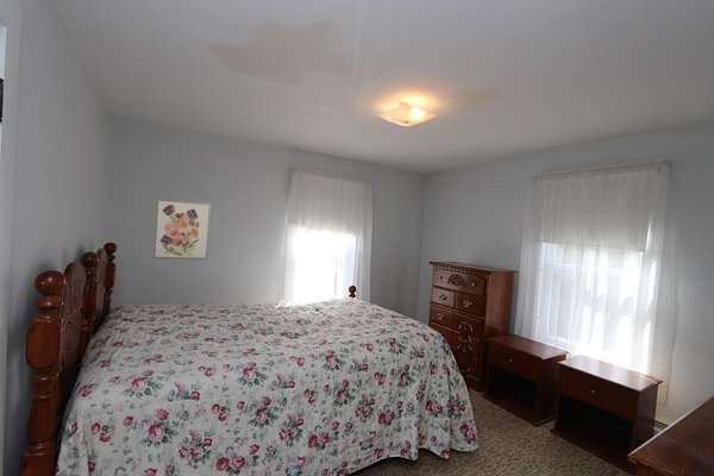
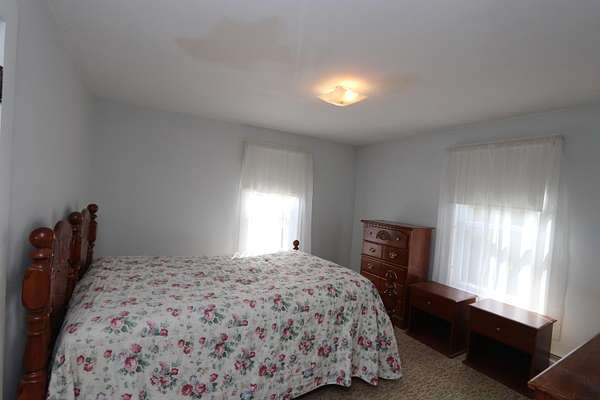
- wall art [152,198,212,261]
